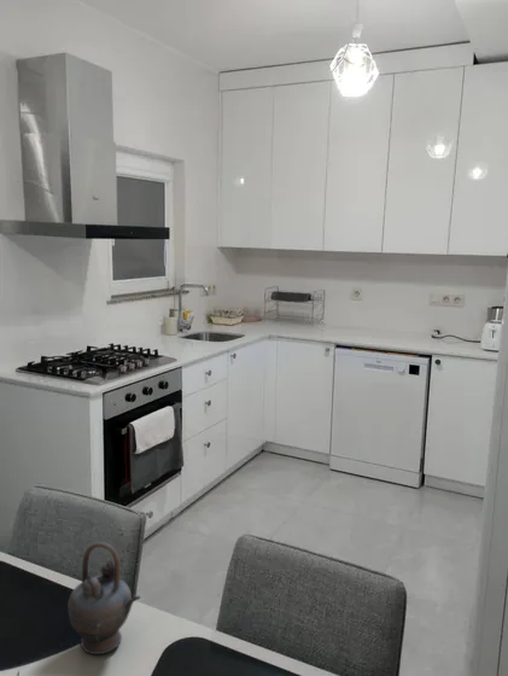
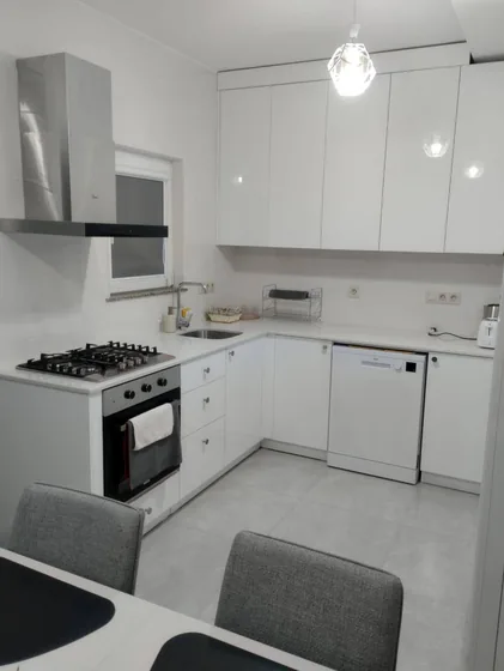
- teapot [66,541,141,655]
